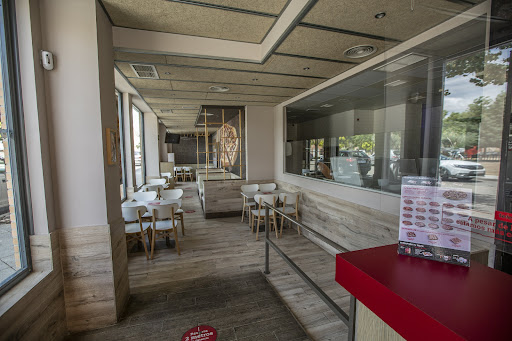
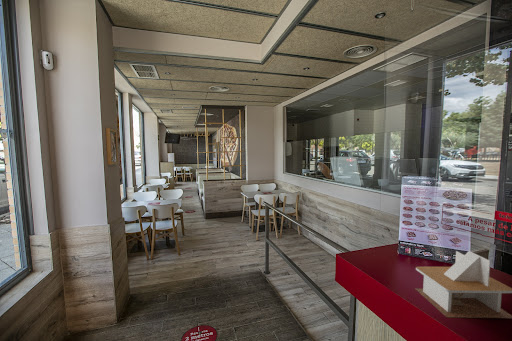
+ napkin holder [414,250,512,319]
